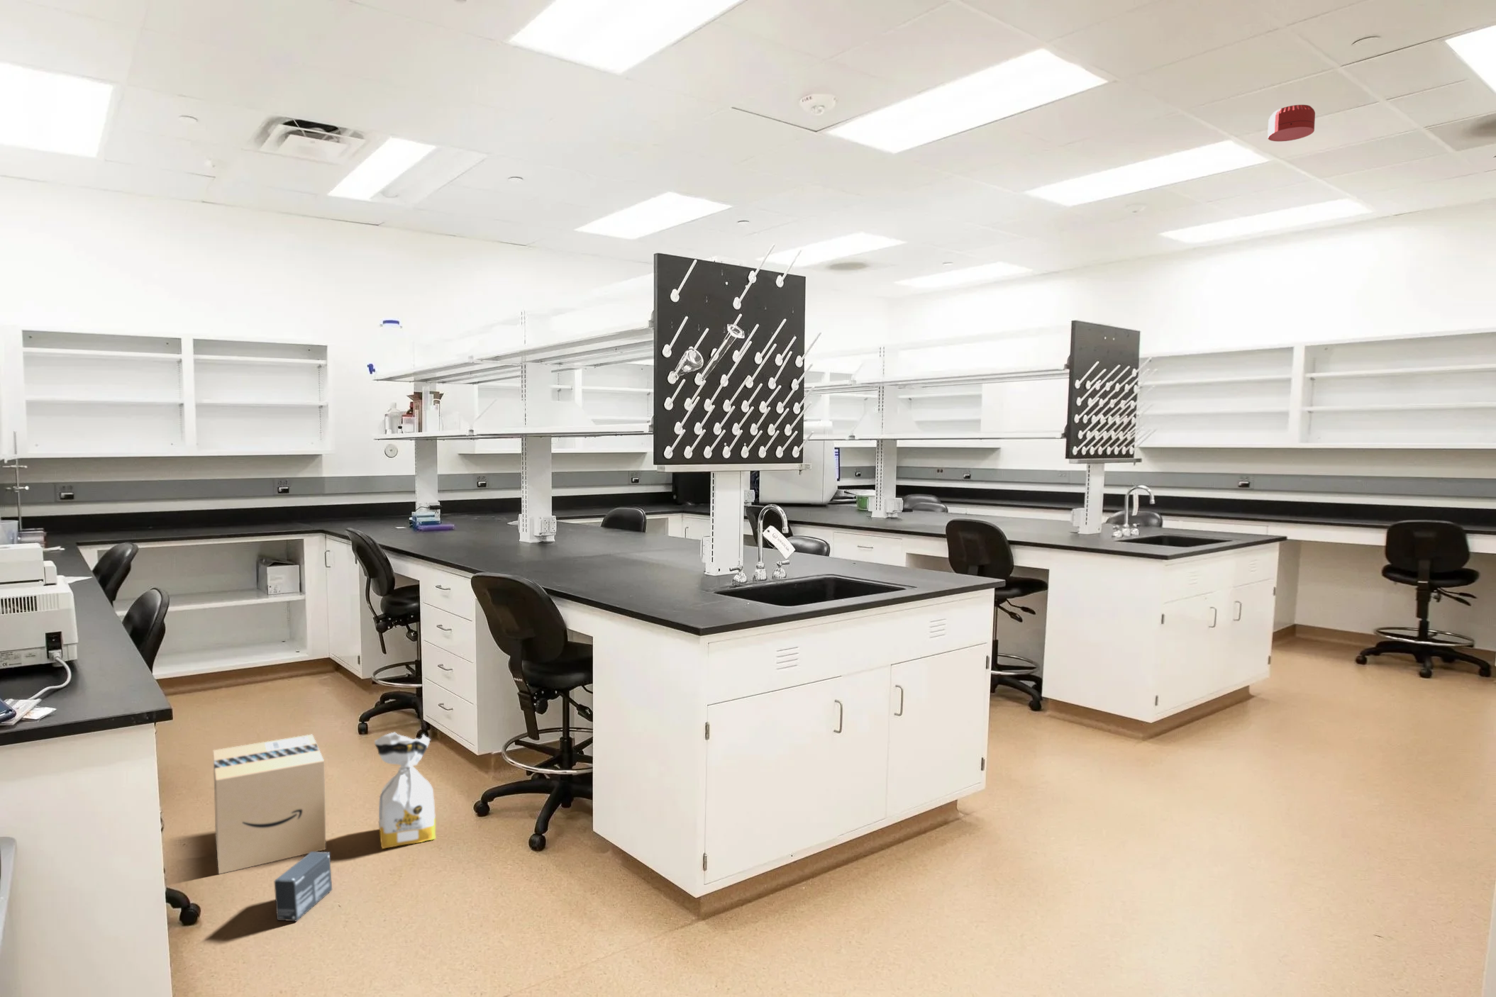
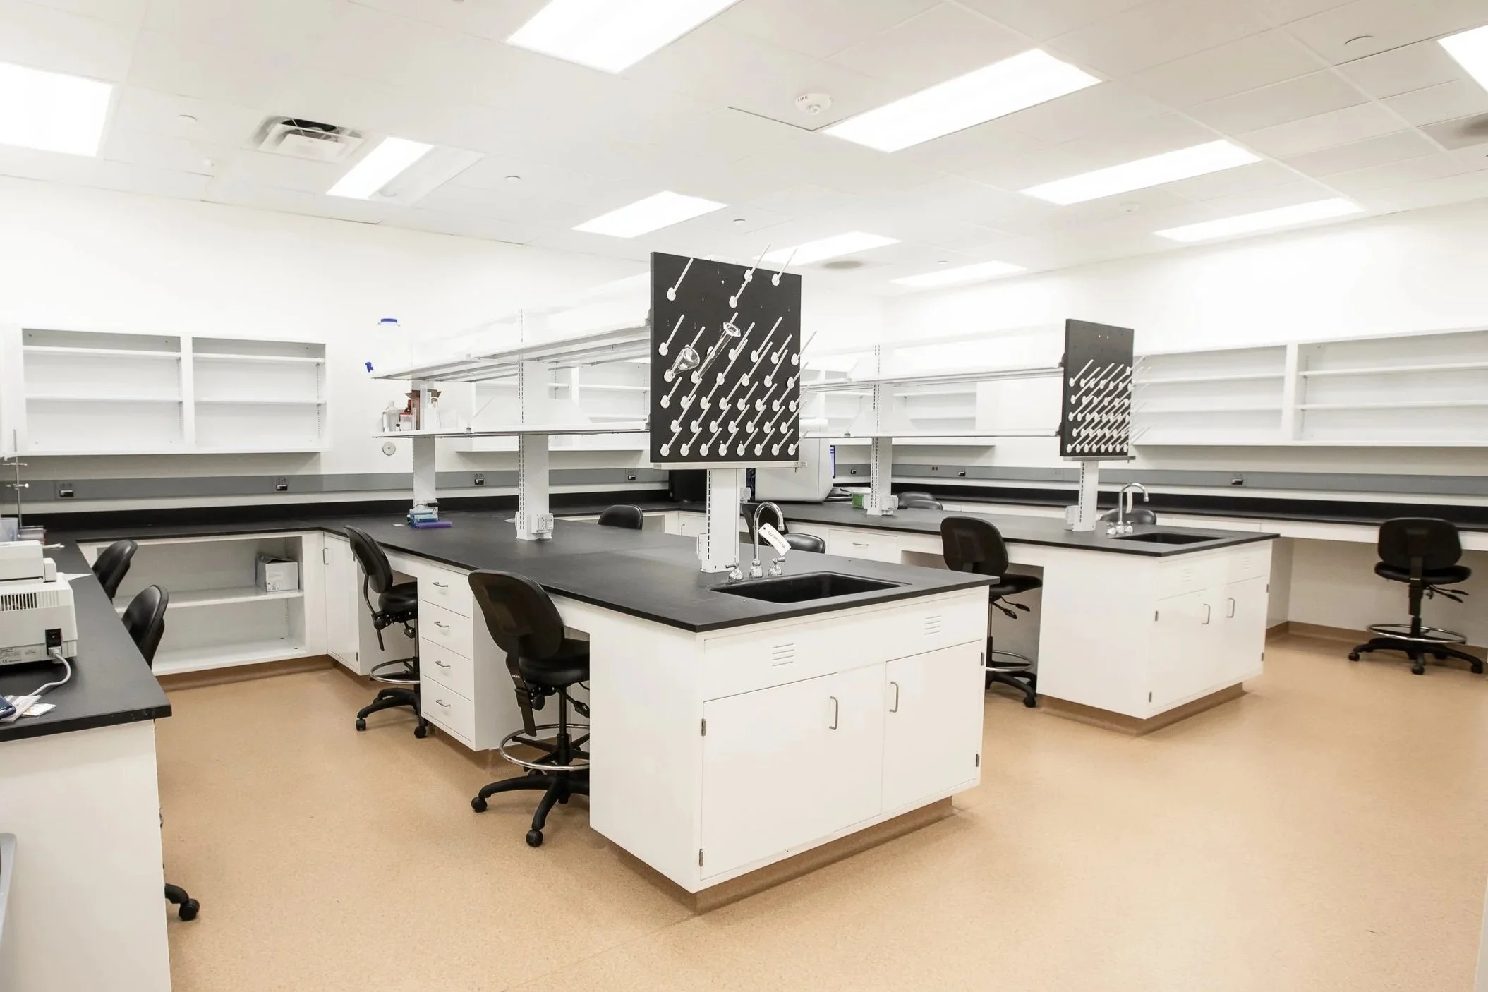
- bag [374,732,437,849]
- smoke detector [1267,105,1316,141]
- box [274,851,333,921]
- cardboard box [213,733,326,875]
